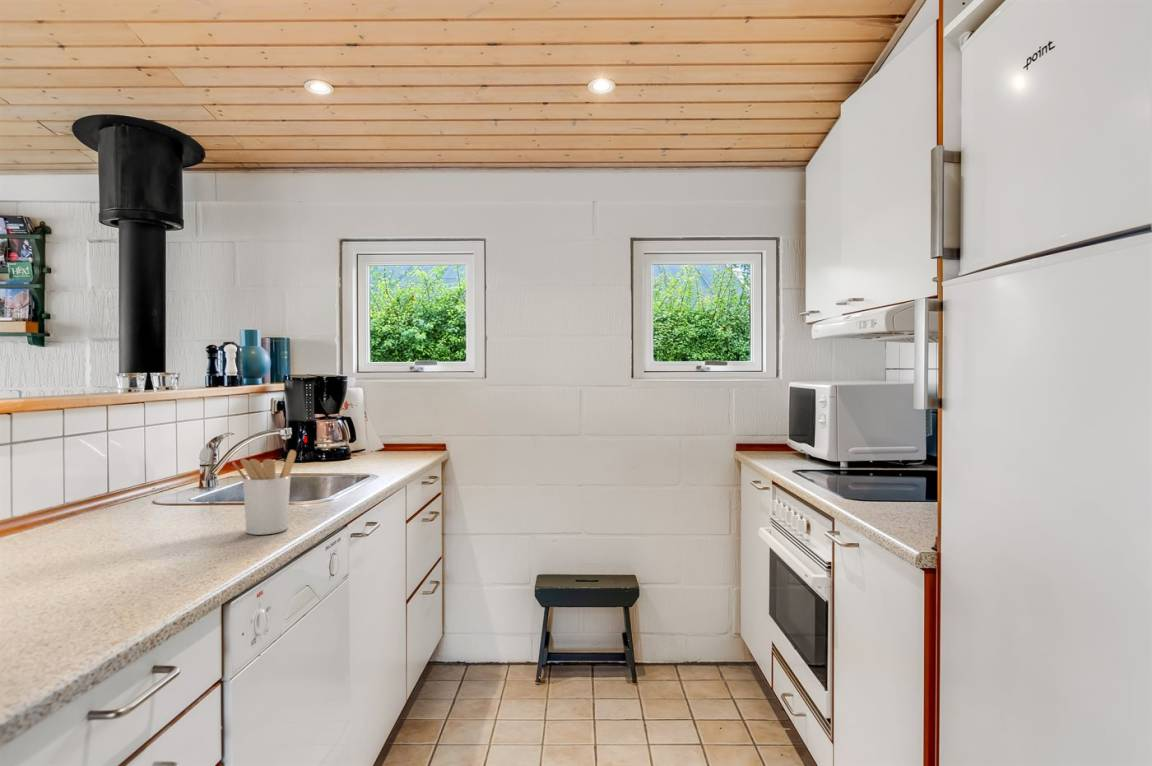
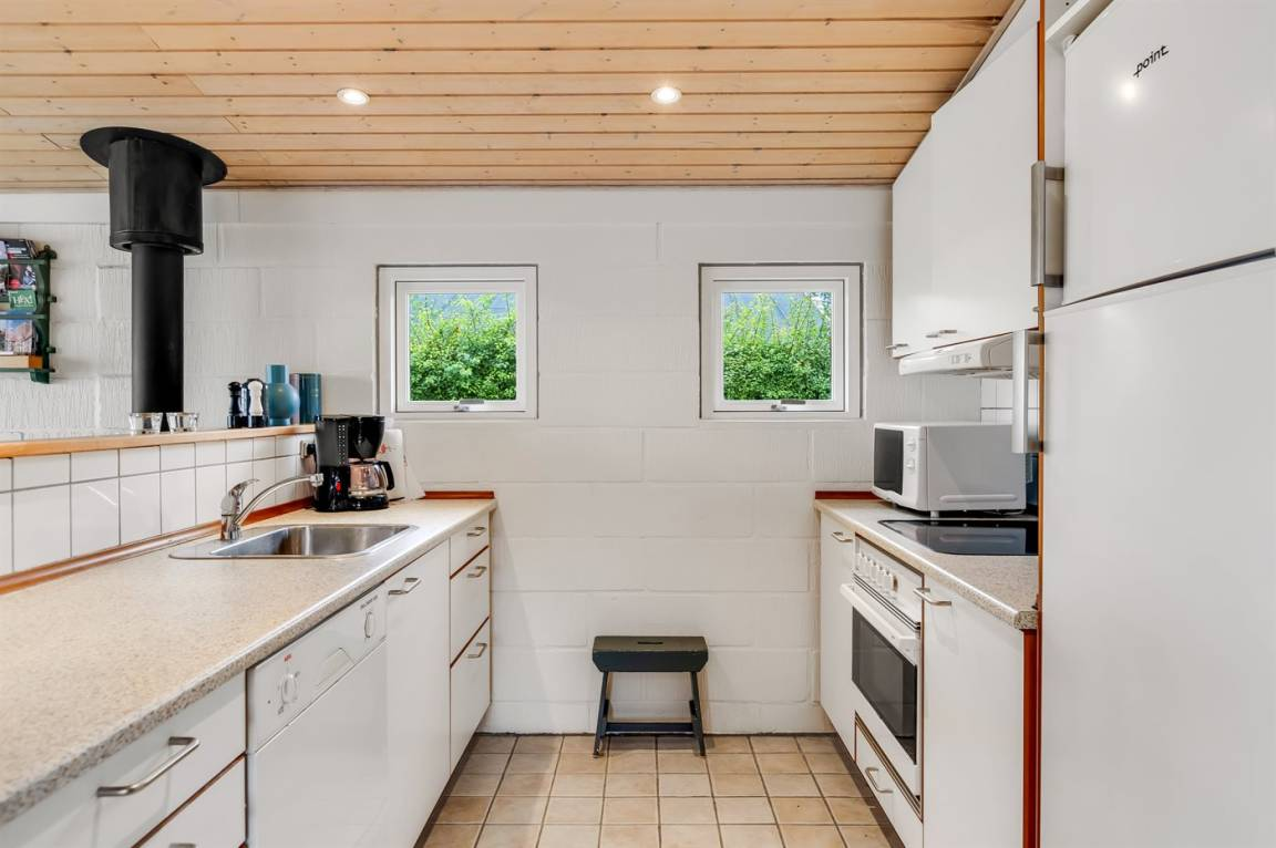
- utensil holder [231,449,297,536]
